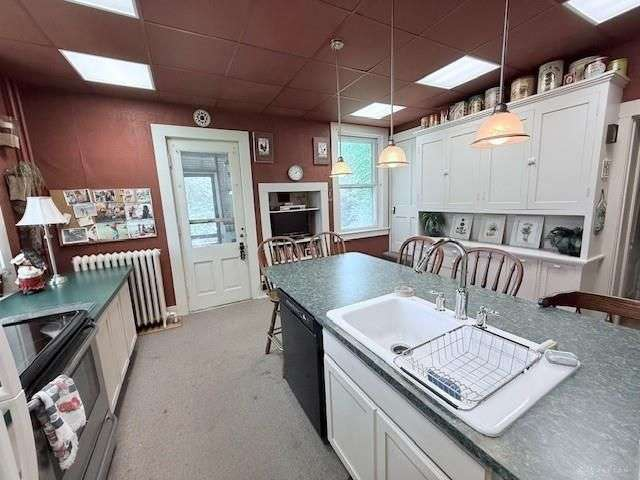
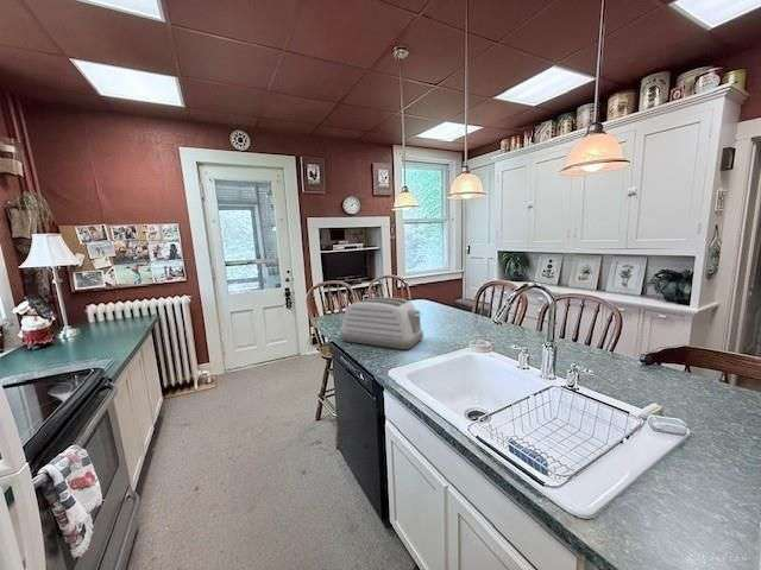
+ toaster [339,296,424,350]
